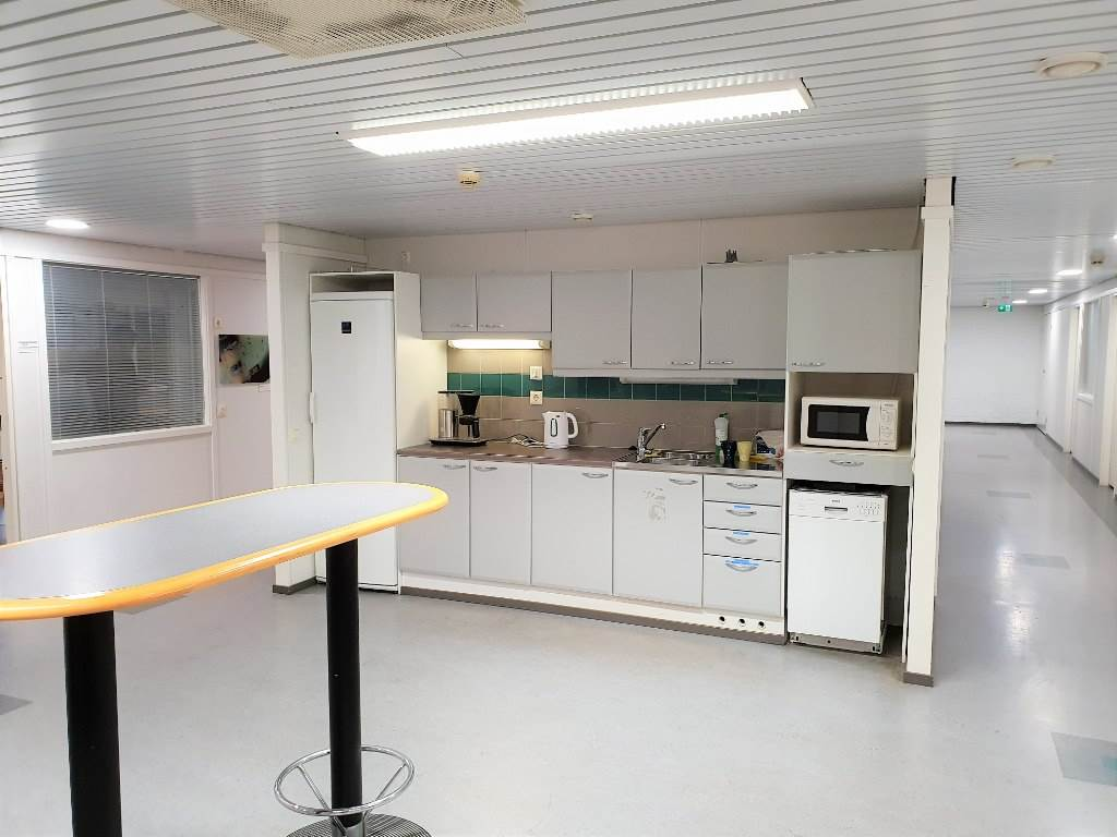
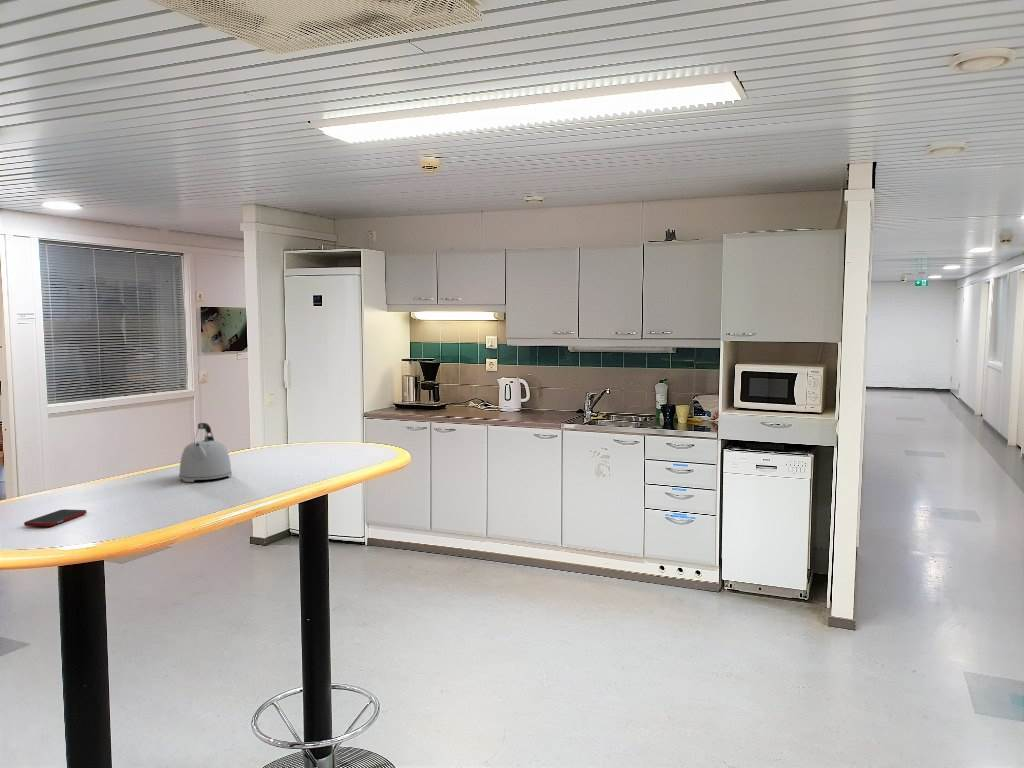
+ cell phone [23,508,88,528]
+ kettle [178,422,233,483]
